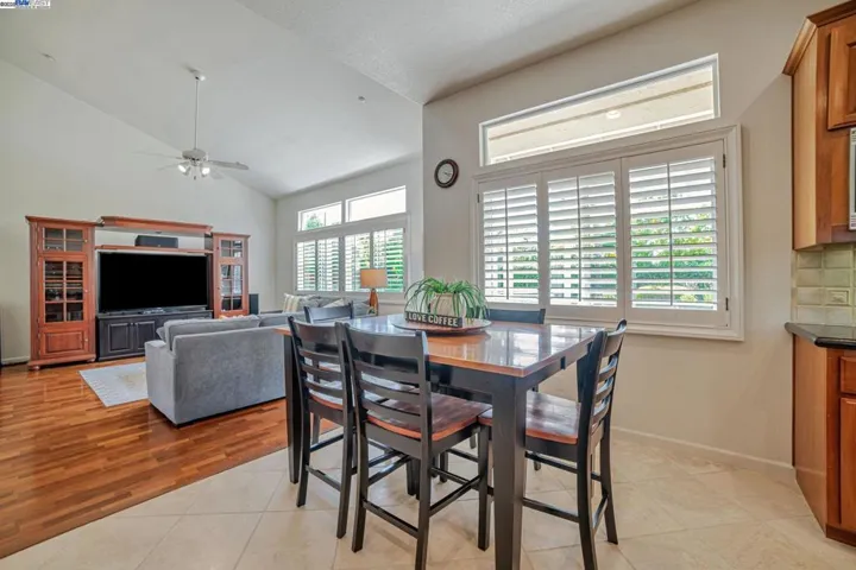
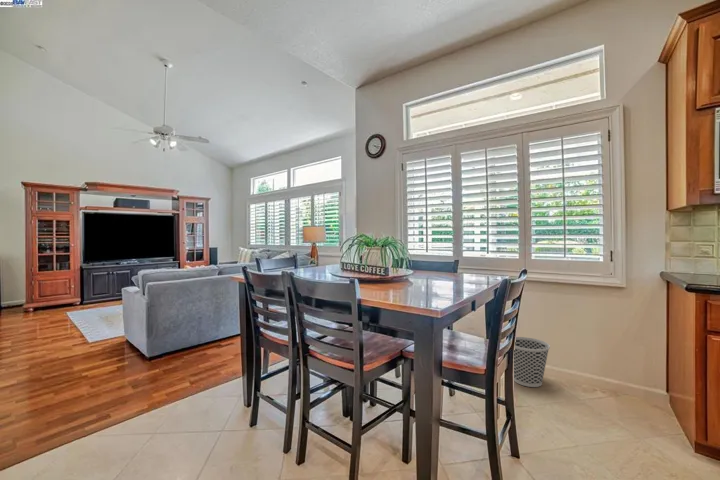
+ wastebasket [513,336,551,388]
